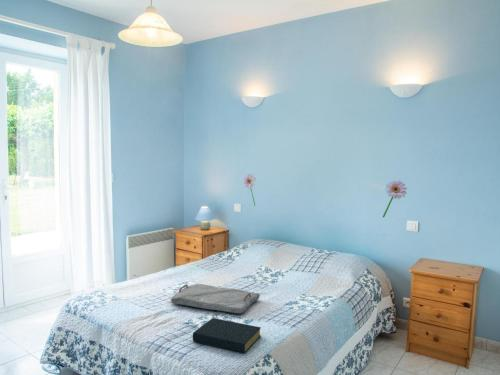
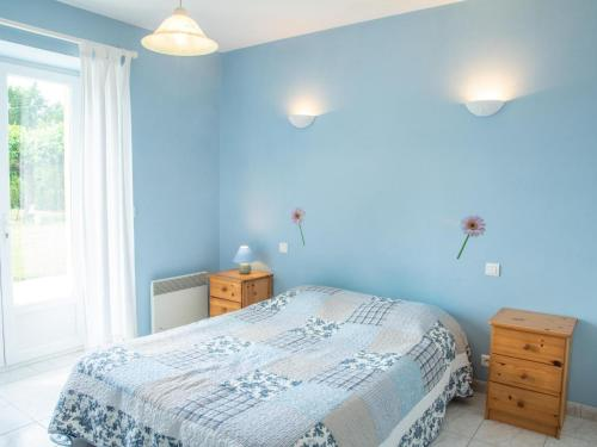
- hardback book [192,317,262,354]
- serving tray [170,283,261,314]
